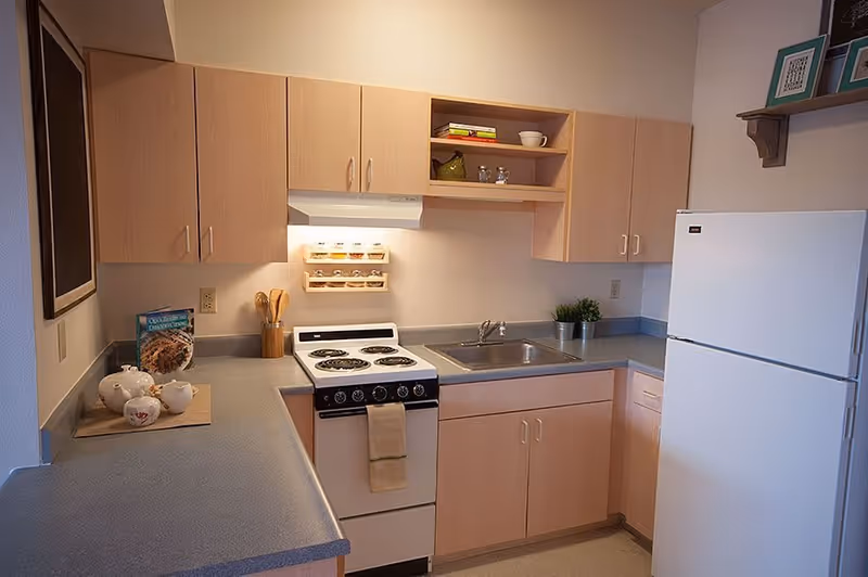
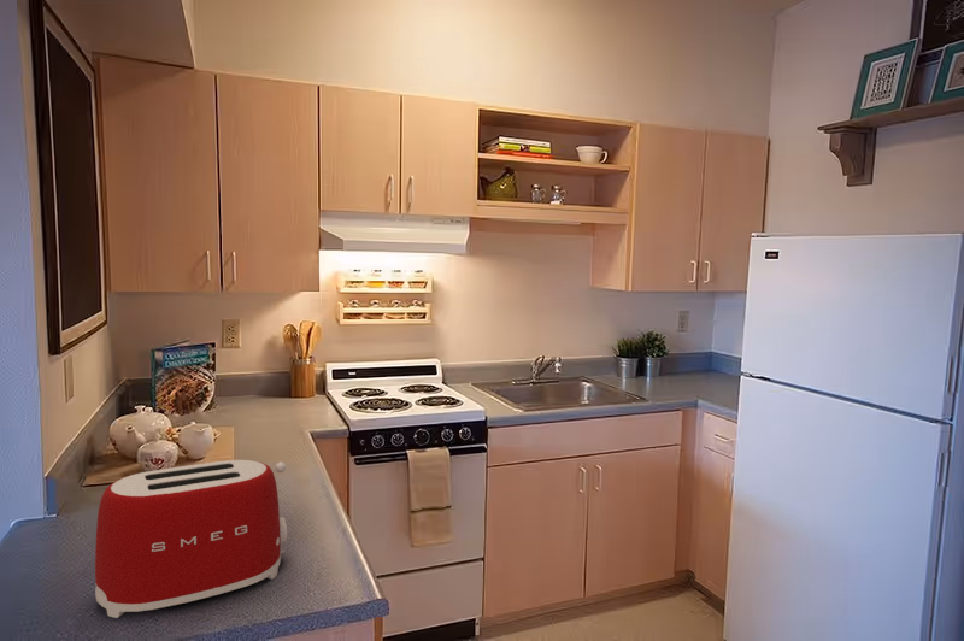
+ toaster [94,459,288,619]
